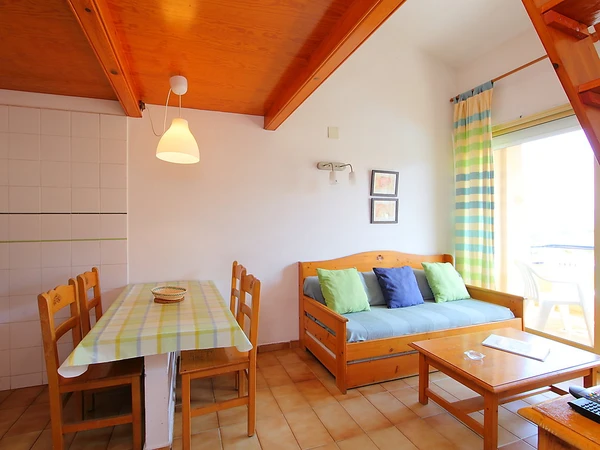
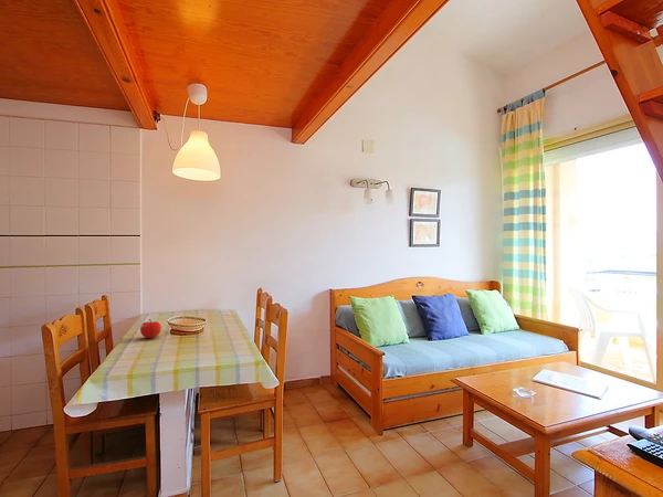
+ fruit [139,318,162,339]
